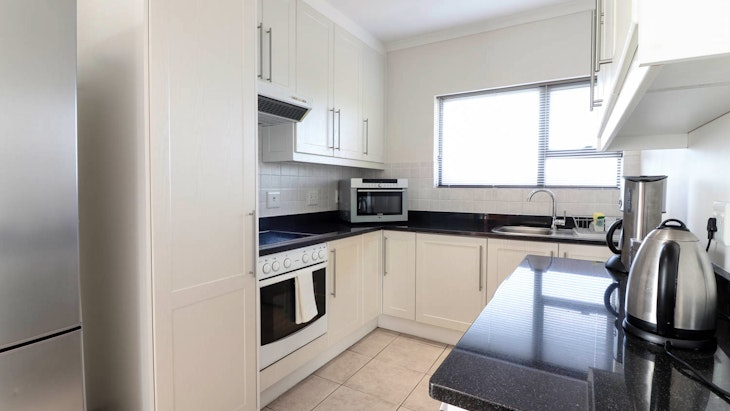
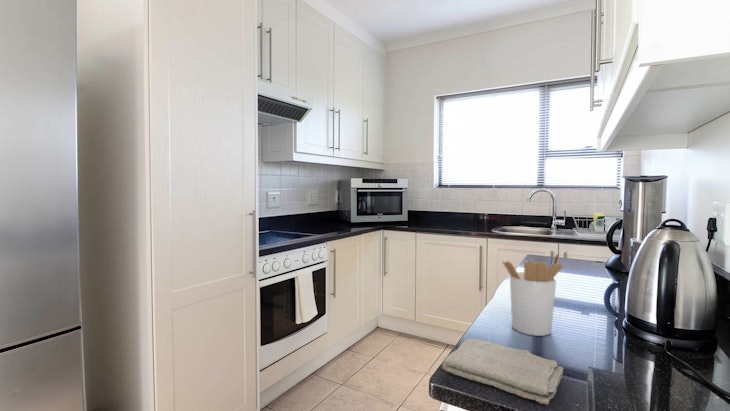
+ washcloth [441,337,565,406]
+ utensil holder [501,252,564,337]
